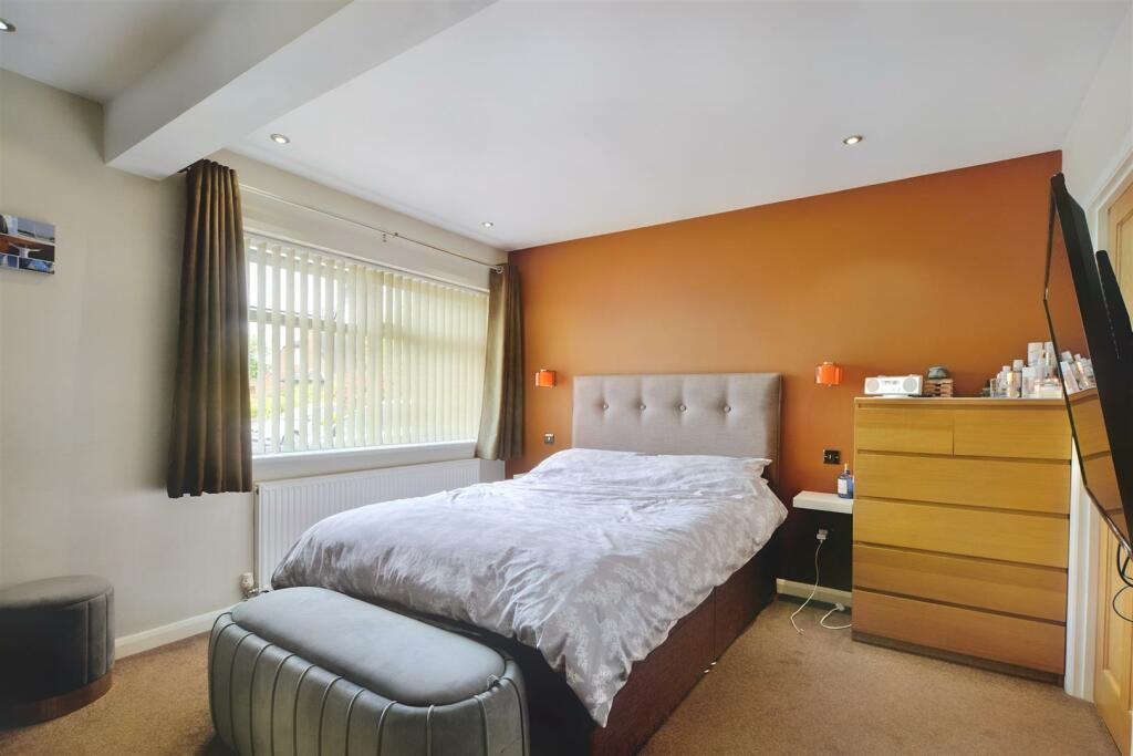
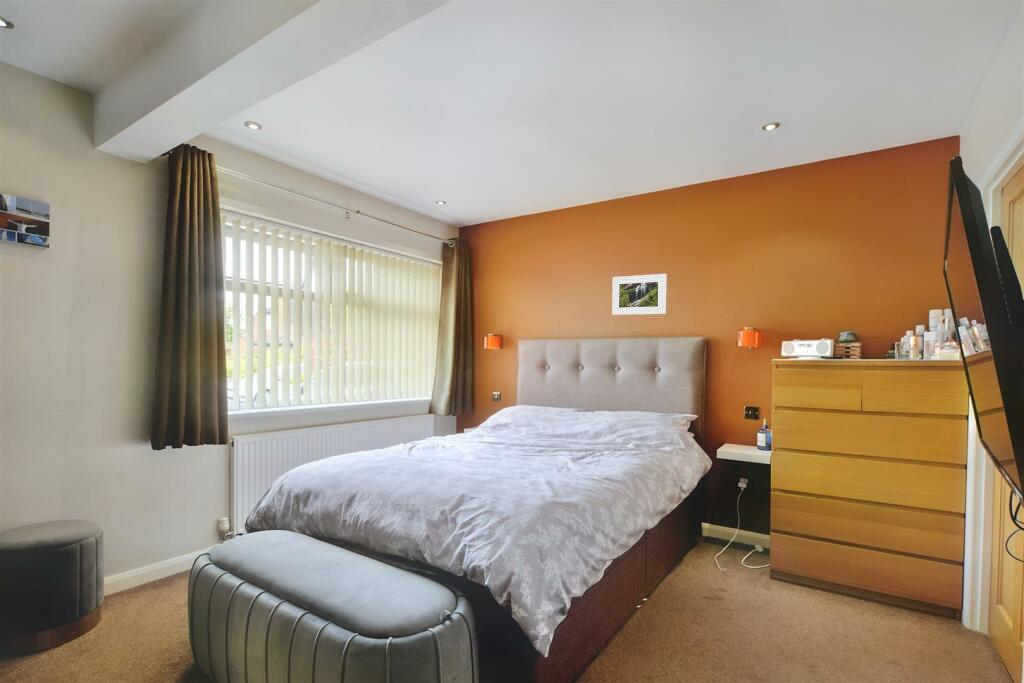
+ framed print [611,273,667,316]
